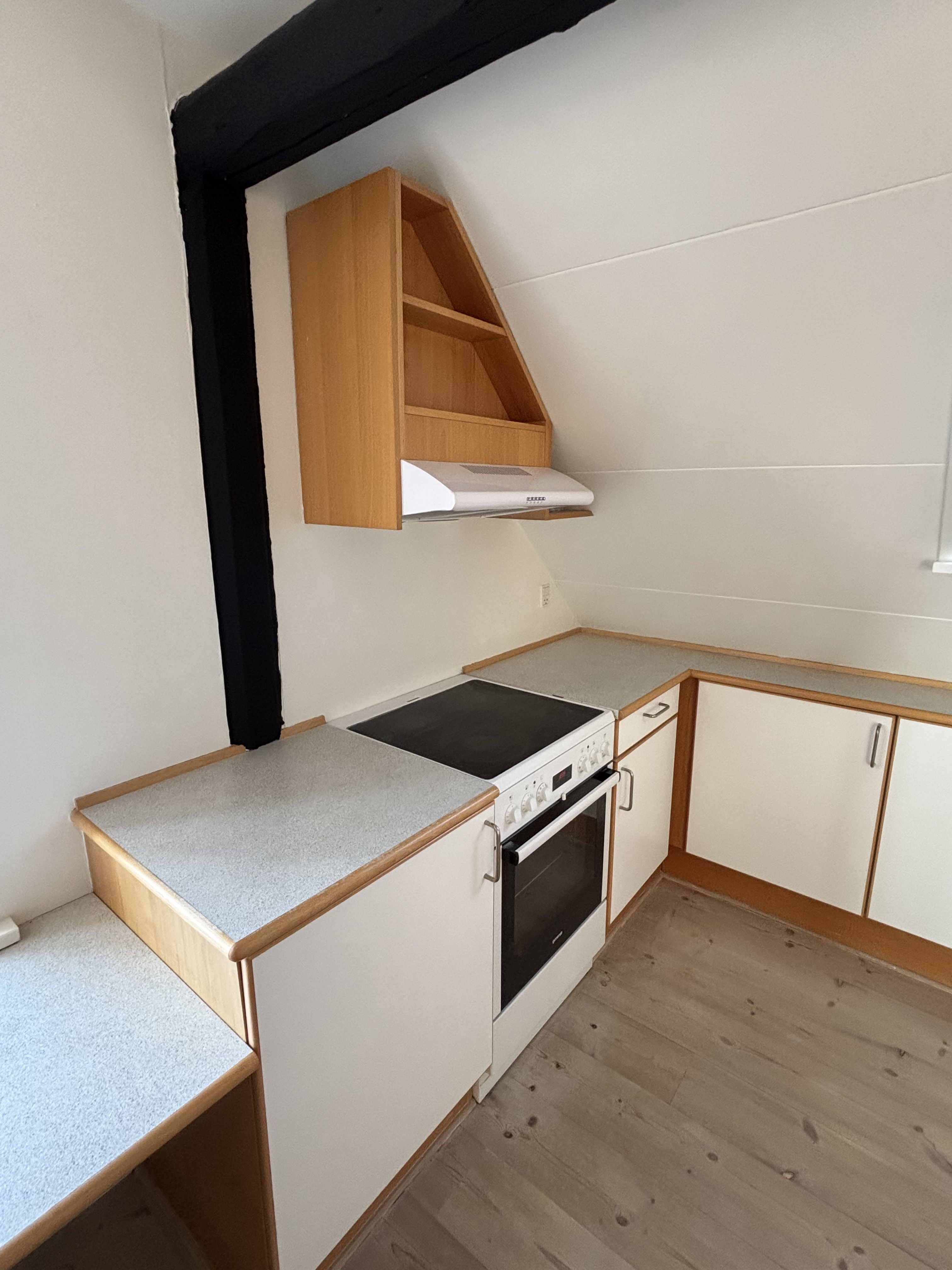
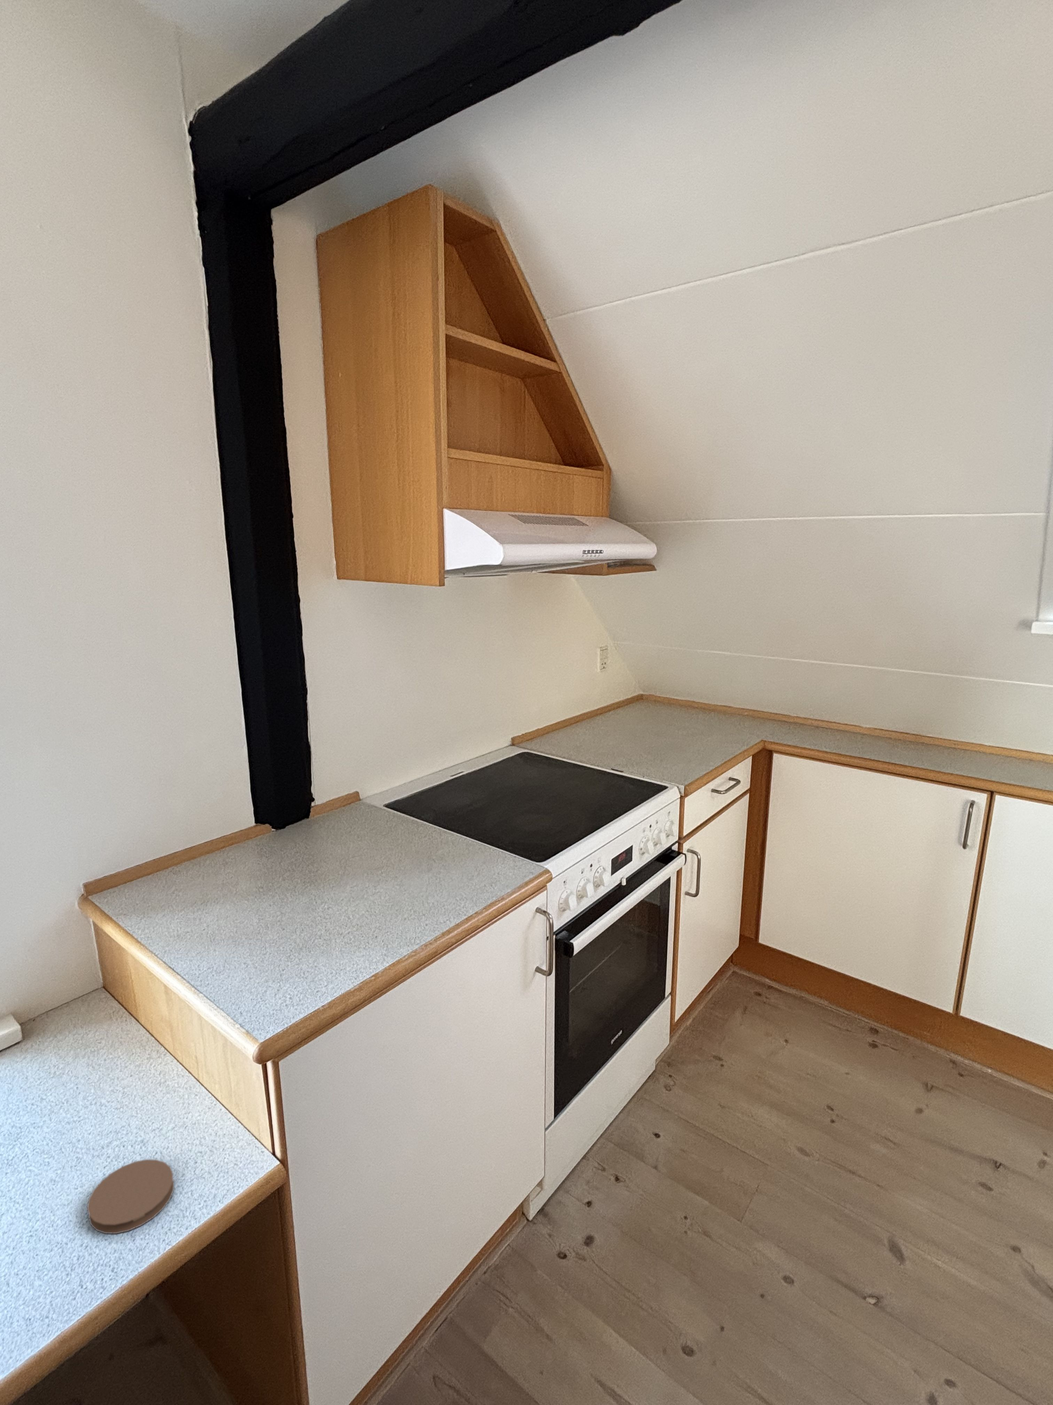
+ coaster [86,1159,175,1234]
